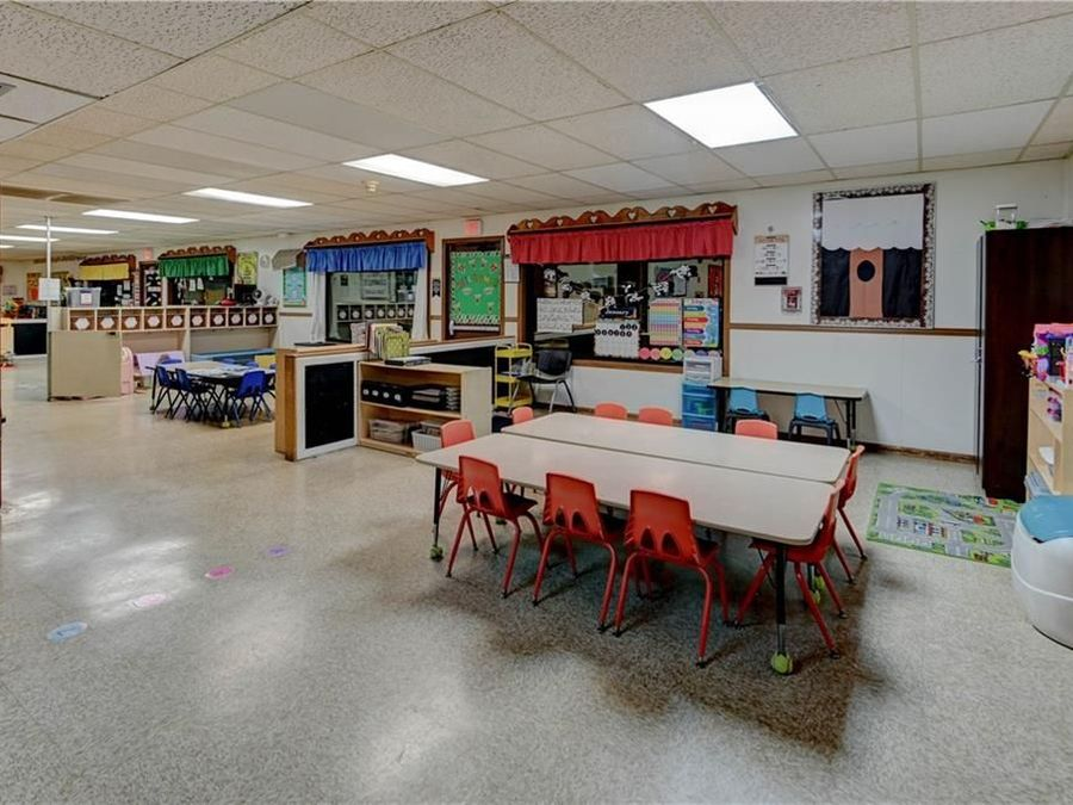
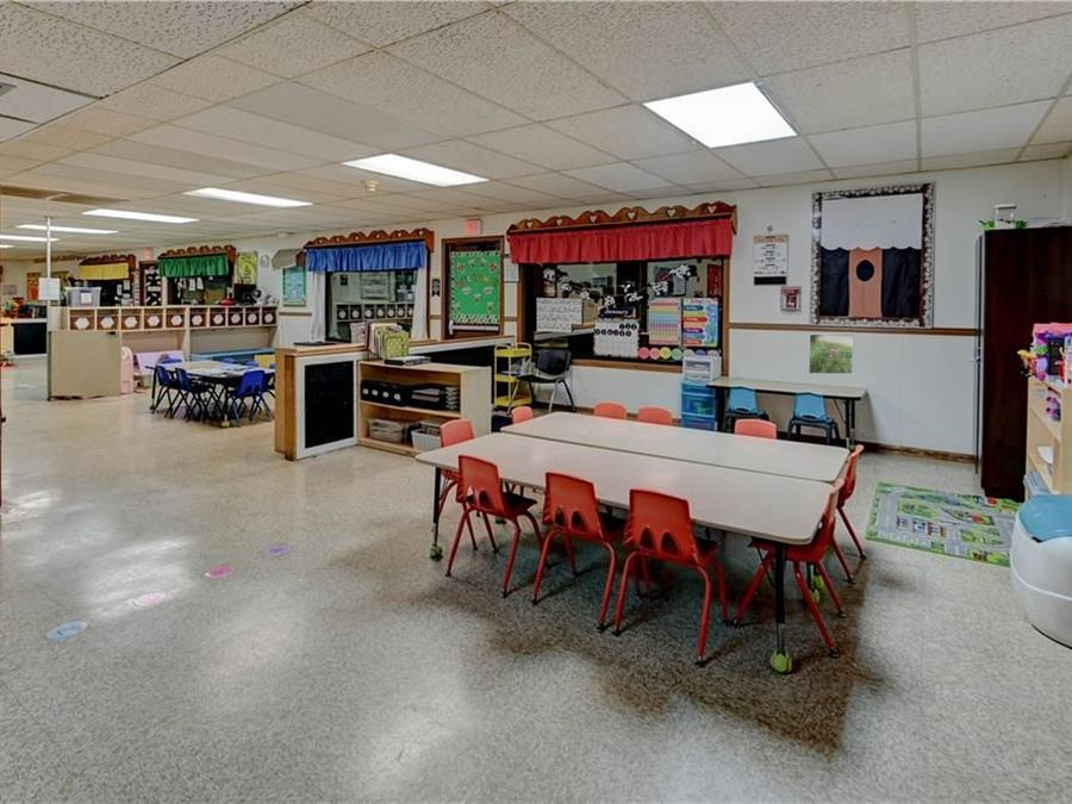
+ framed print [808,332,855,375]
